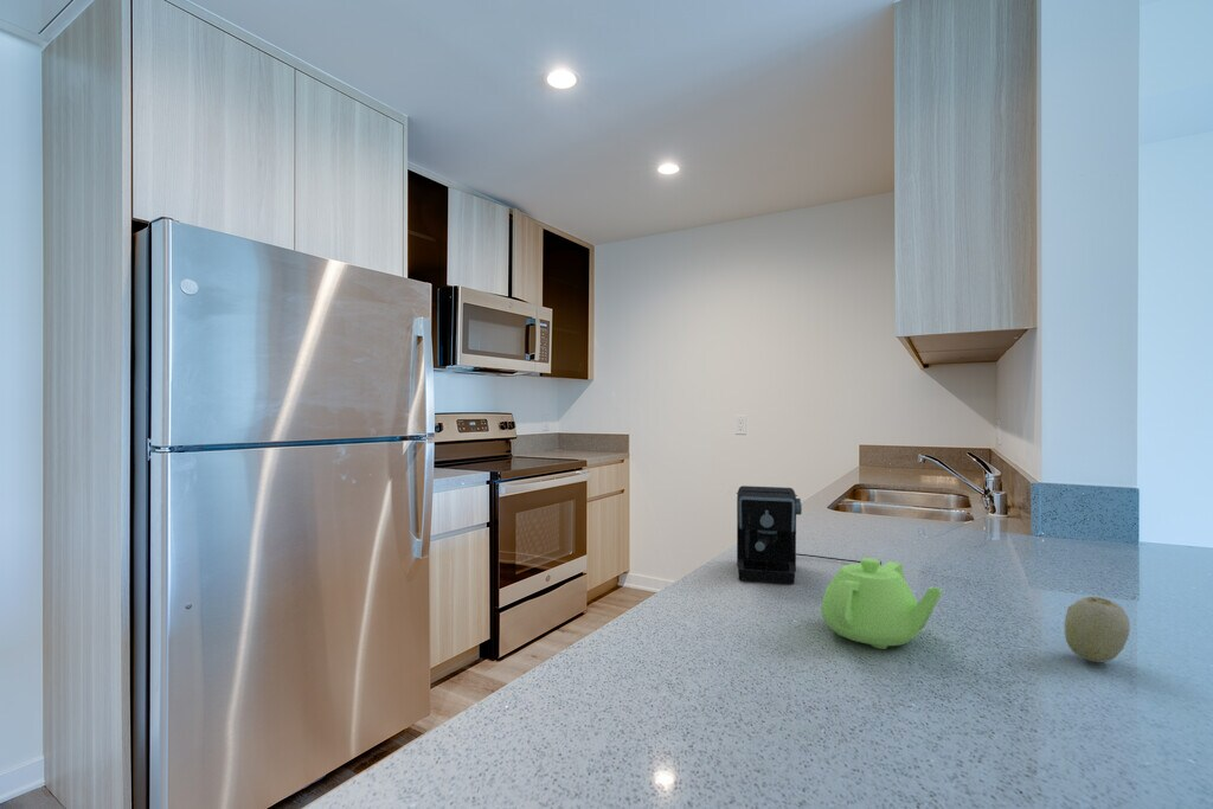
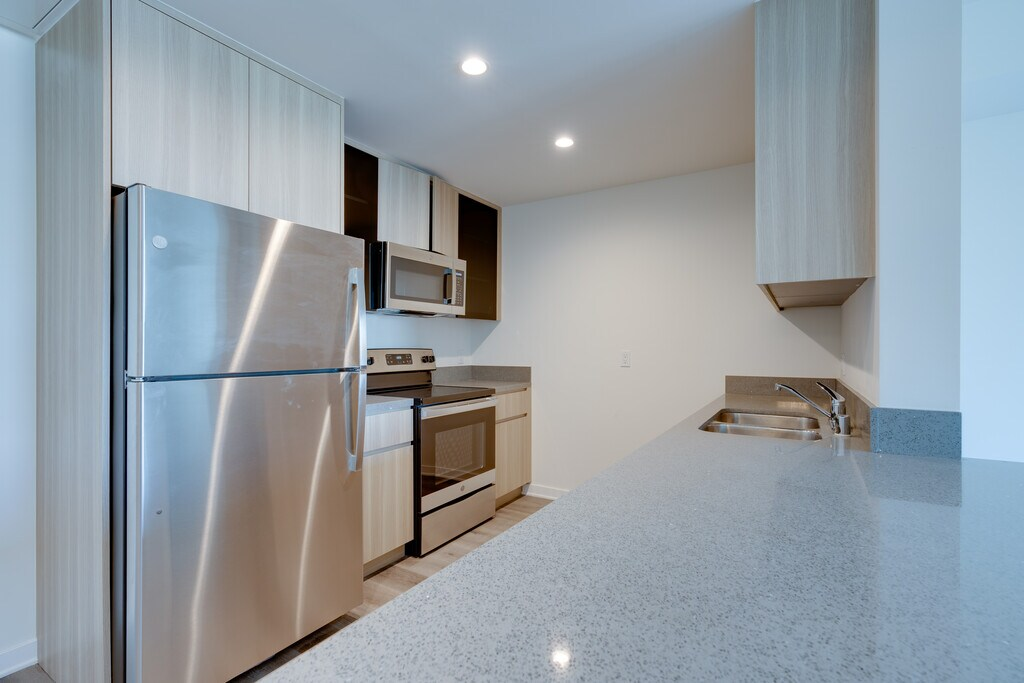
- coffee maker [736,484,883,585]
- fruit [1064,596,1131,663]
- teapot [820,557,944,650]
